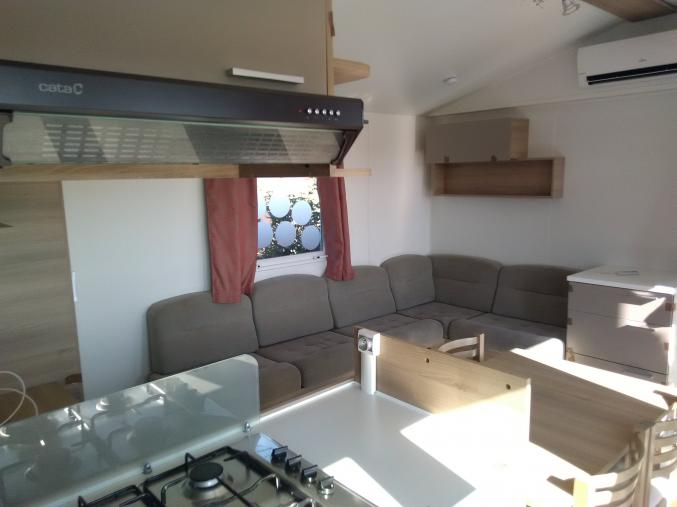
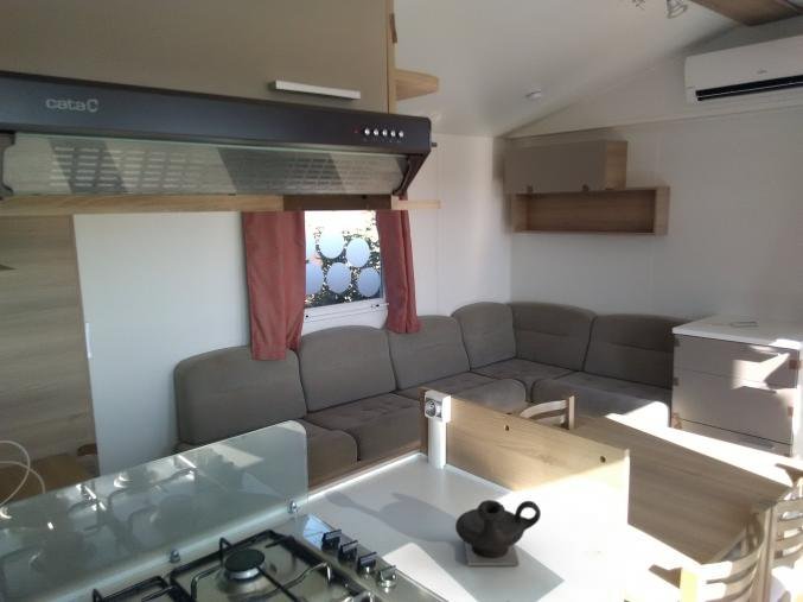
+ teapot [454,499,542,566]
